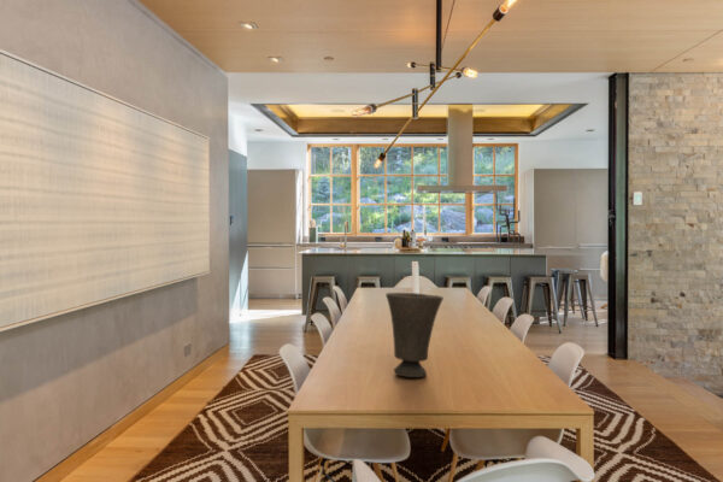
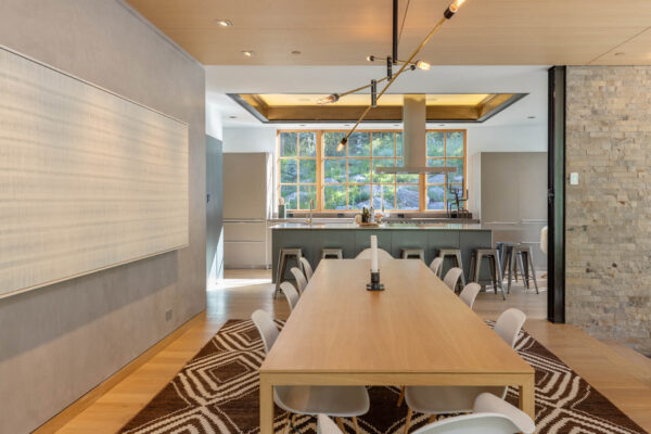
- vase [384,292,445,378]
